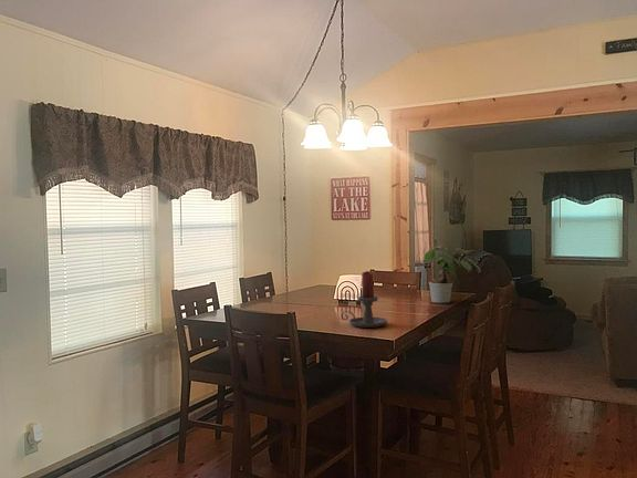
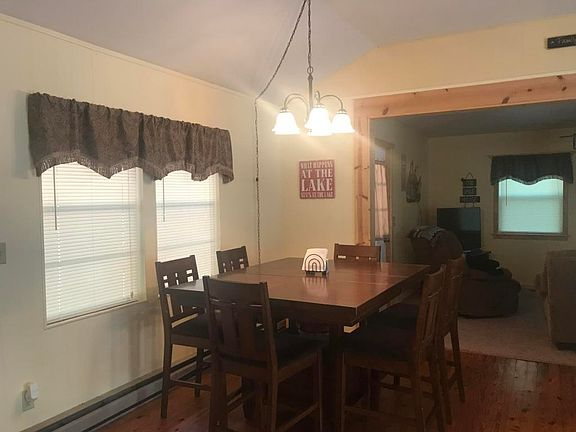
- candle holder [340,270,388,329]
- potted plant [422,246,481,304]
